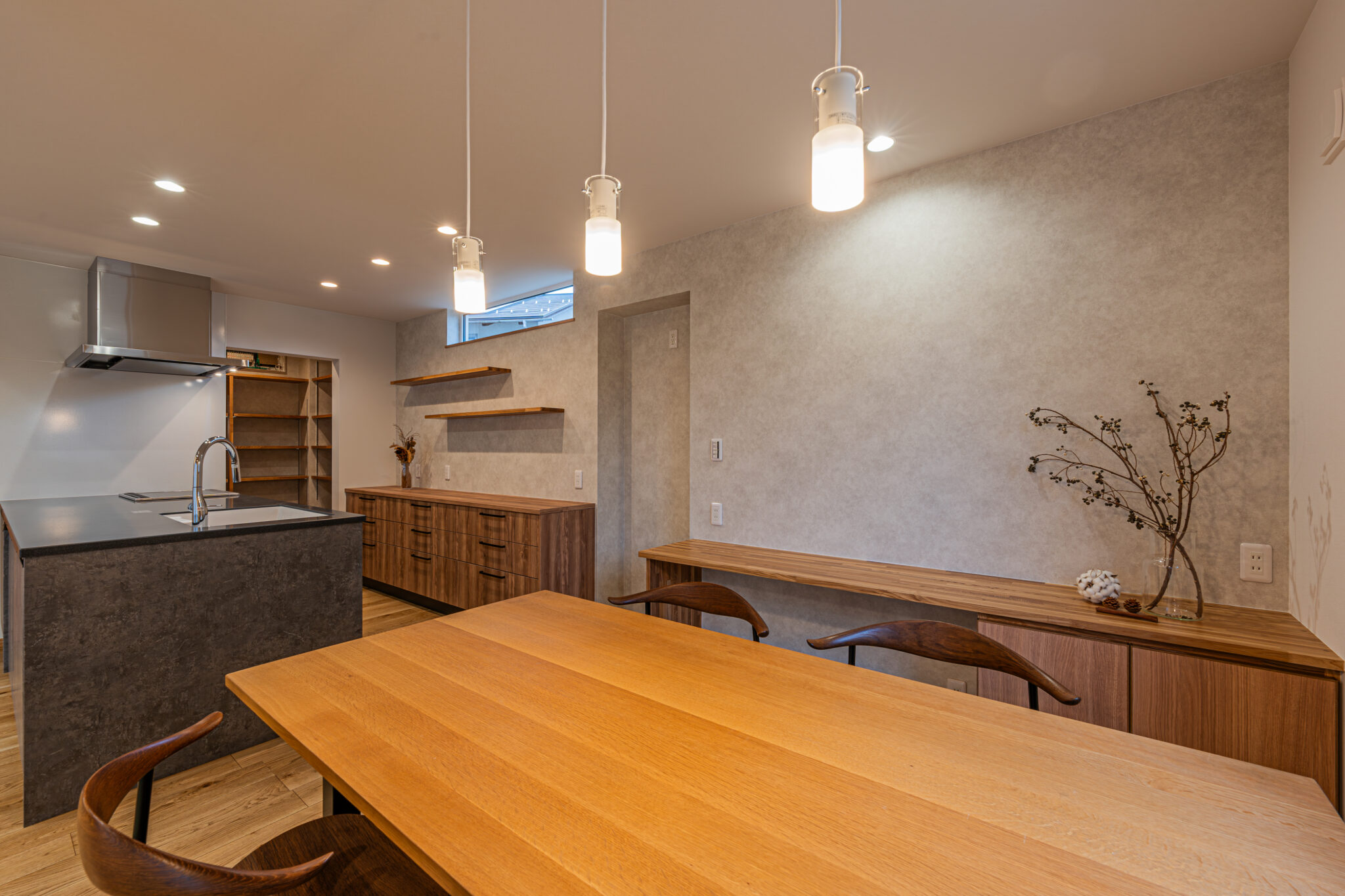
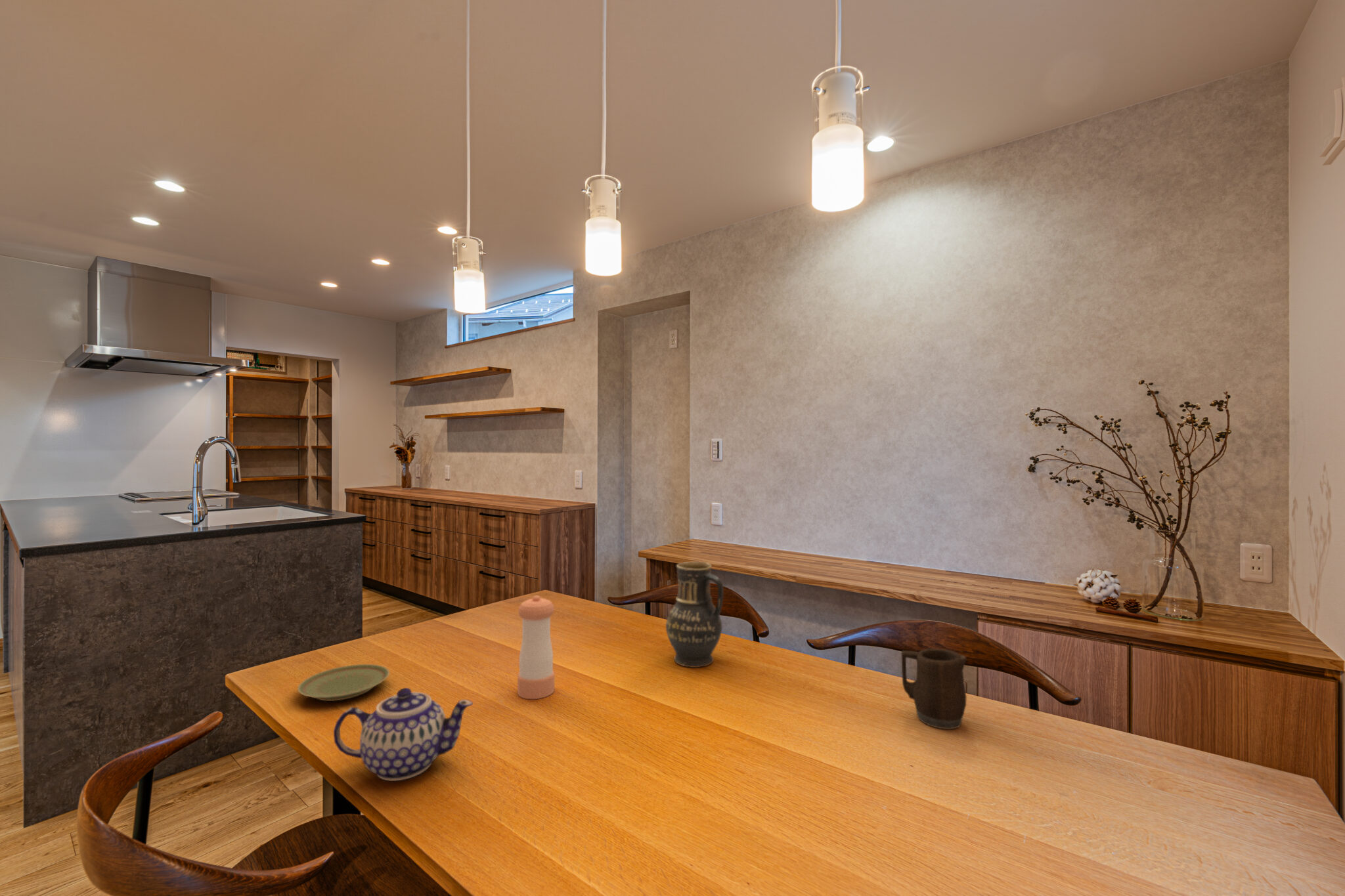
+ pepper shaker [517,595,555,700]
+ mug [900,648,967,730]
+ vase [665,561,724,668]
+ teapot [333,687,474,782]
+ plate [297,664,390,702]
